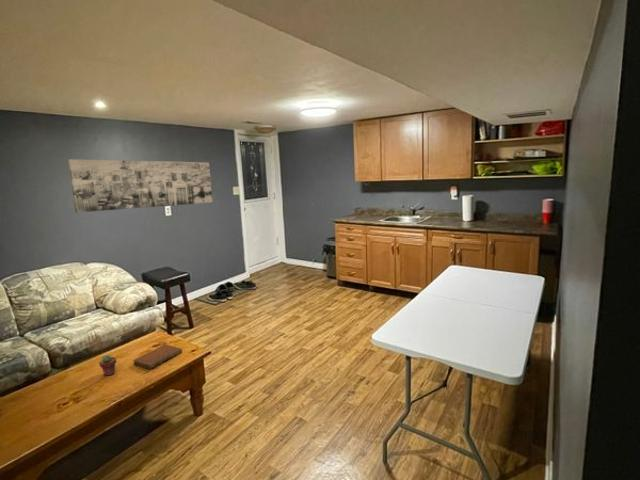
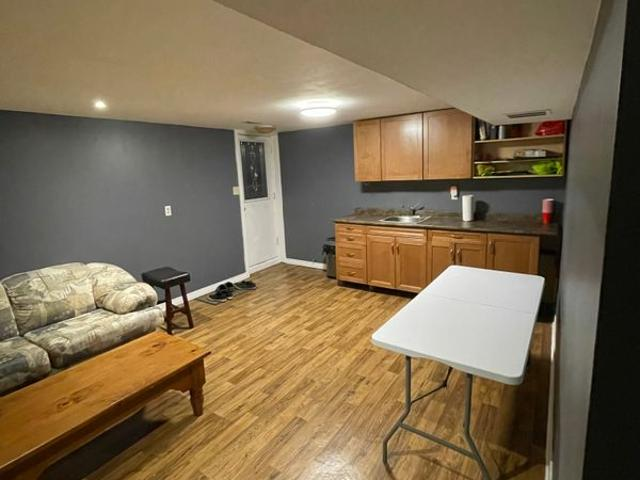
- wall art [67,158,214,214]
- potted succulent [98,354,118,377]
- notebook [132,344,183,370]
